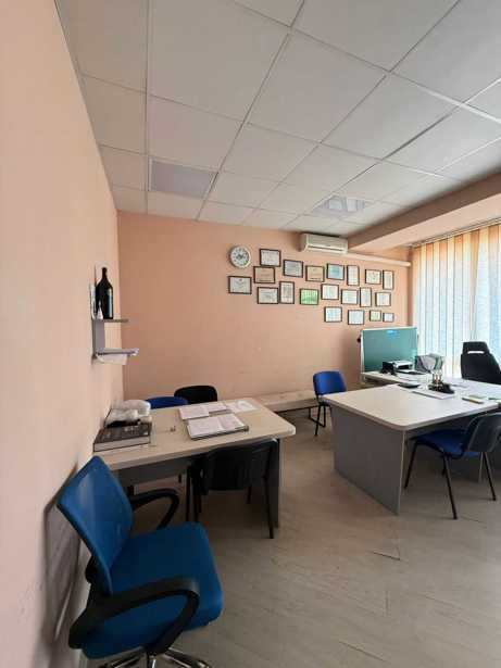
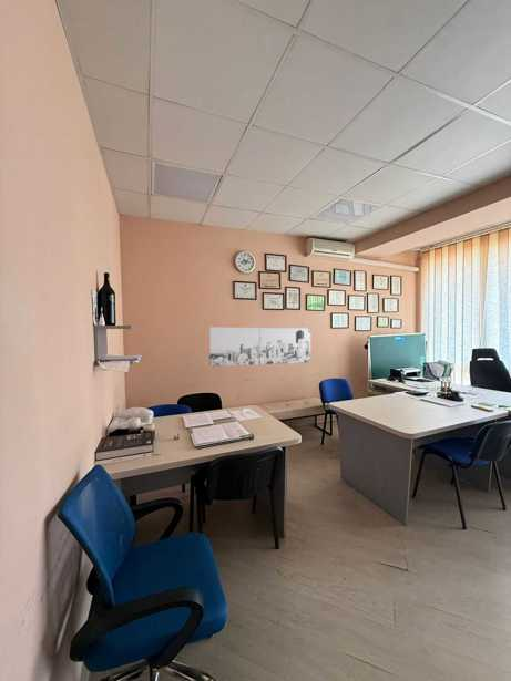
+ wall art [208,327,311,368]
